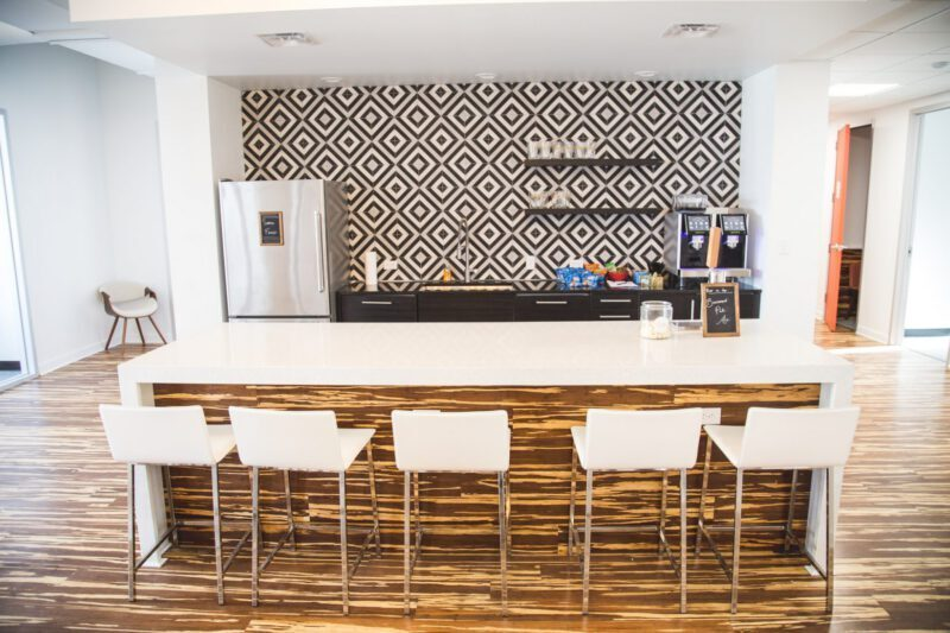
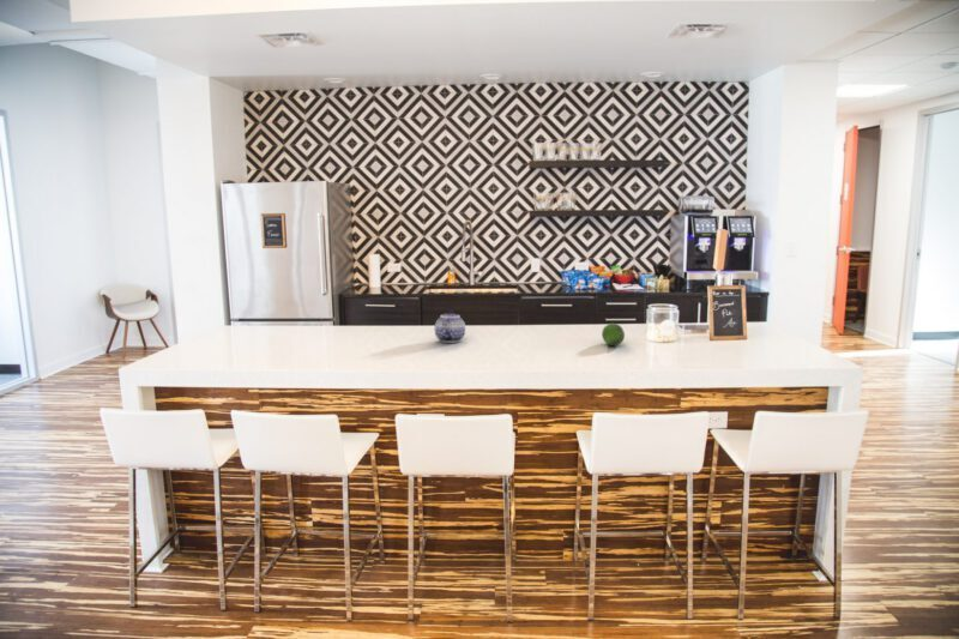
+ teapot [434,308,466,344]
+ fruit [601,322,626,346]
